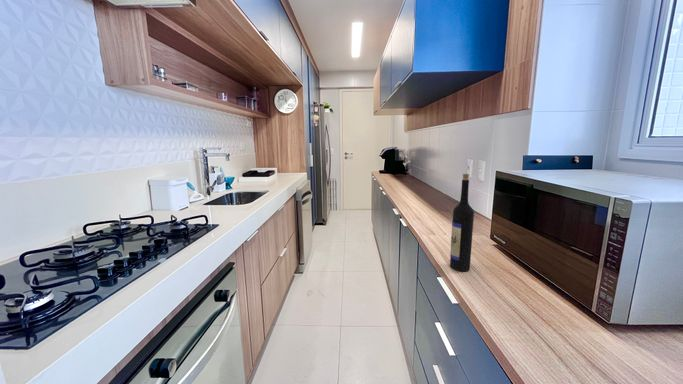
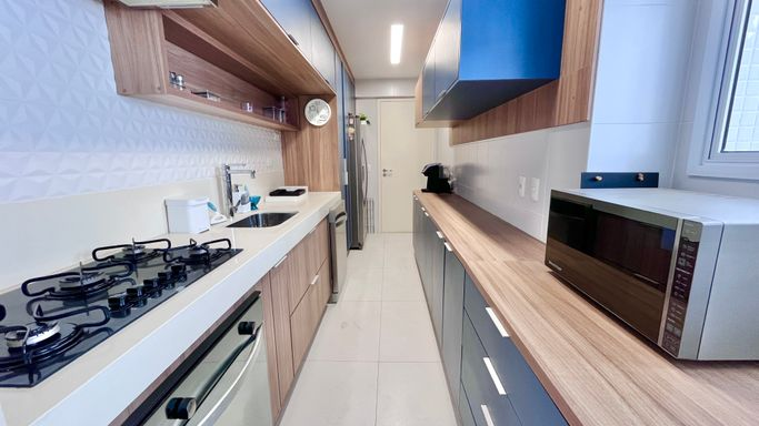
- wine bottle [449,173,475,272]
